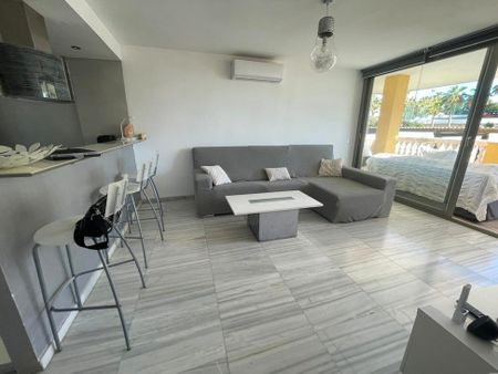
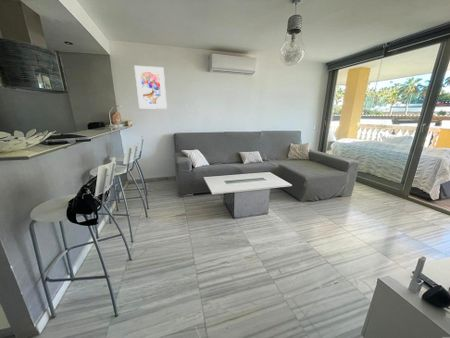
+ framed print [133,65,168,110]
